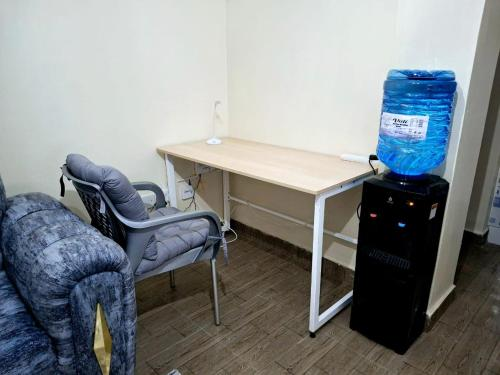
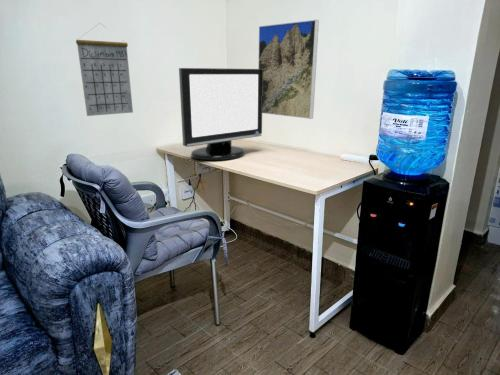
+ monitor [178,67,263,161]
+ calendar [75,22,134,117]
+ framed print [257,19,320,120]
